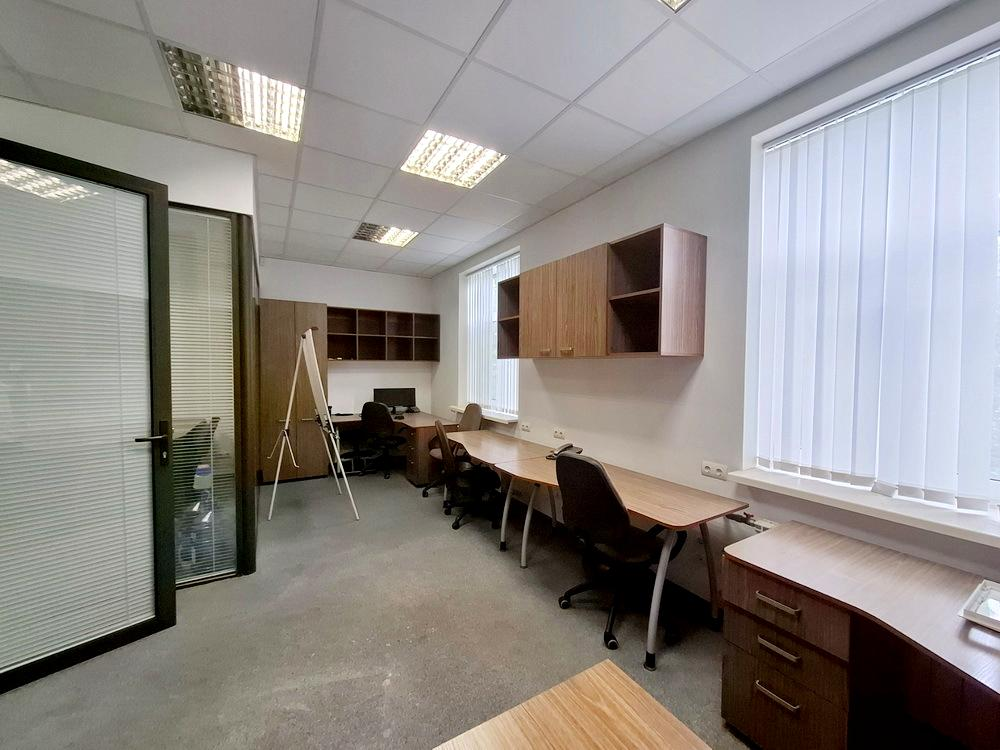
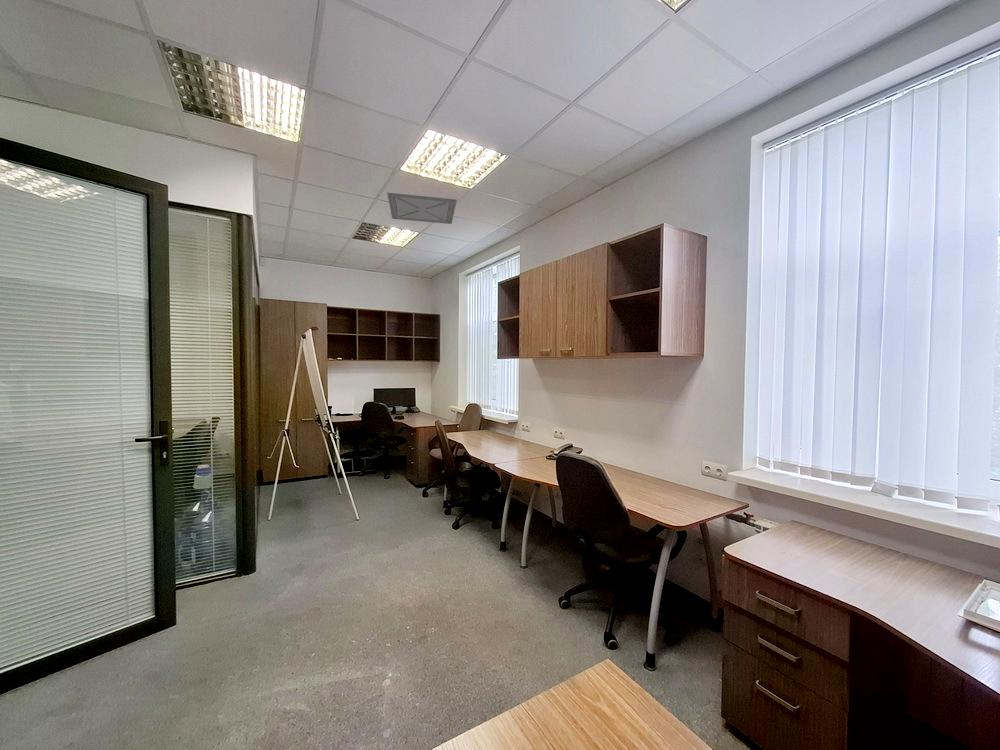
+ ceiling vent [386,192,458,225]
